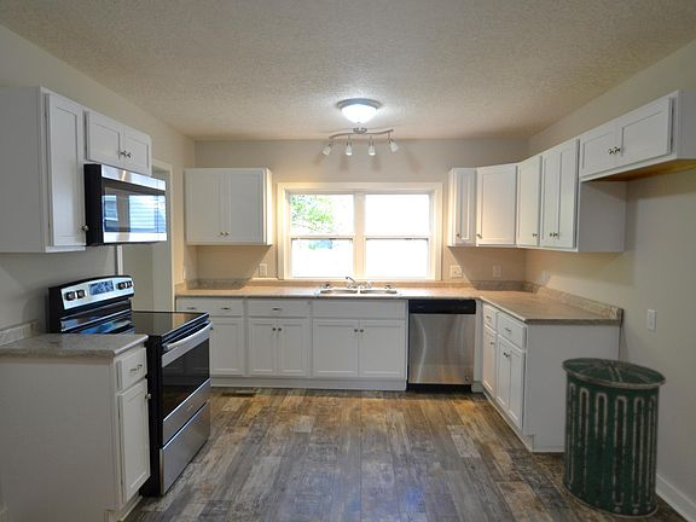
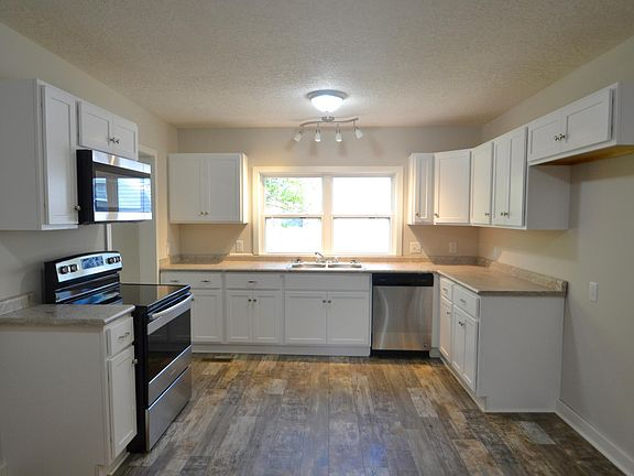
- trash can [559,356,667,520]
